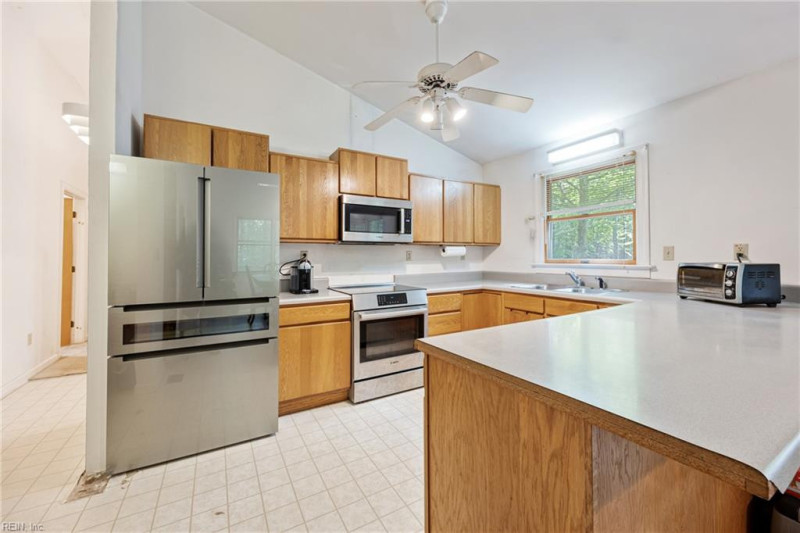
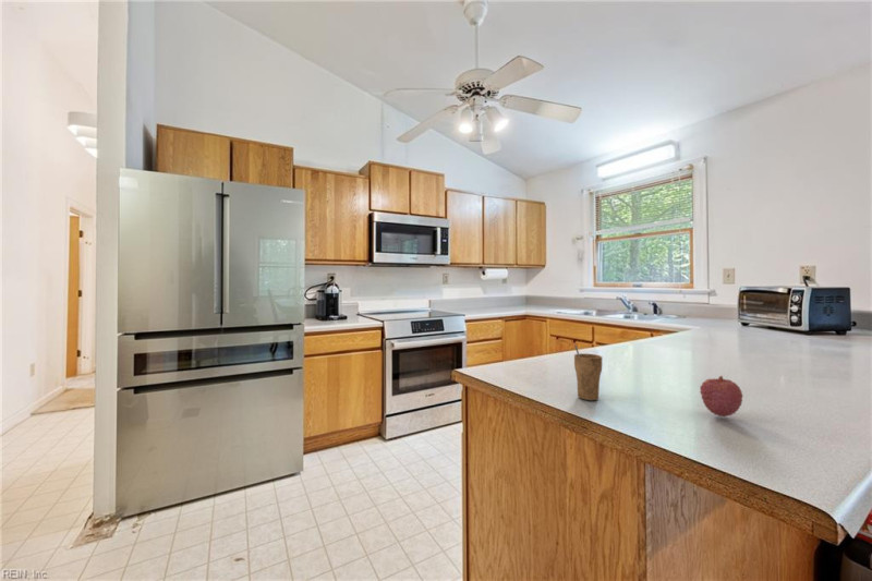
+ cup [573,344,603,401]
+ fruit [699,375,744,417]
